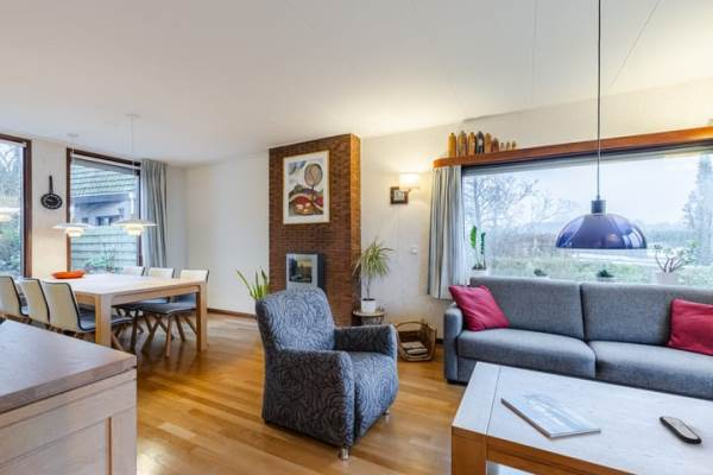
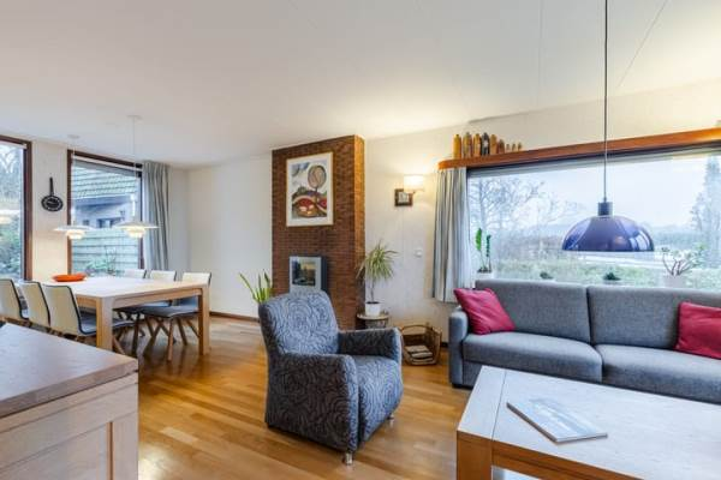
- remote control [658,416,703,445]
